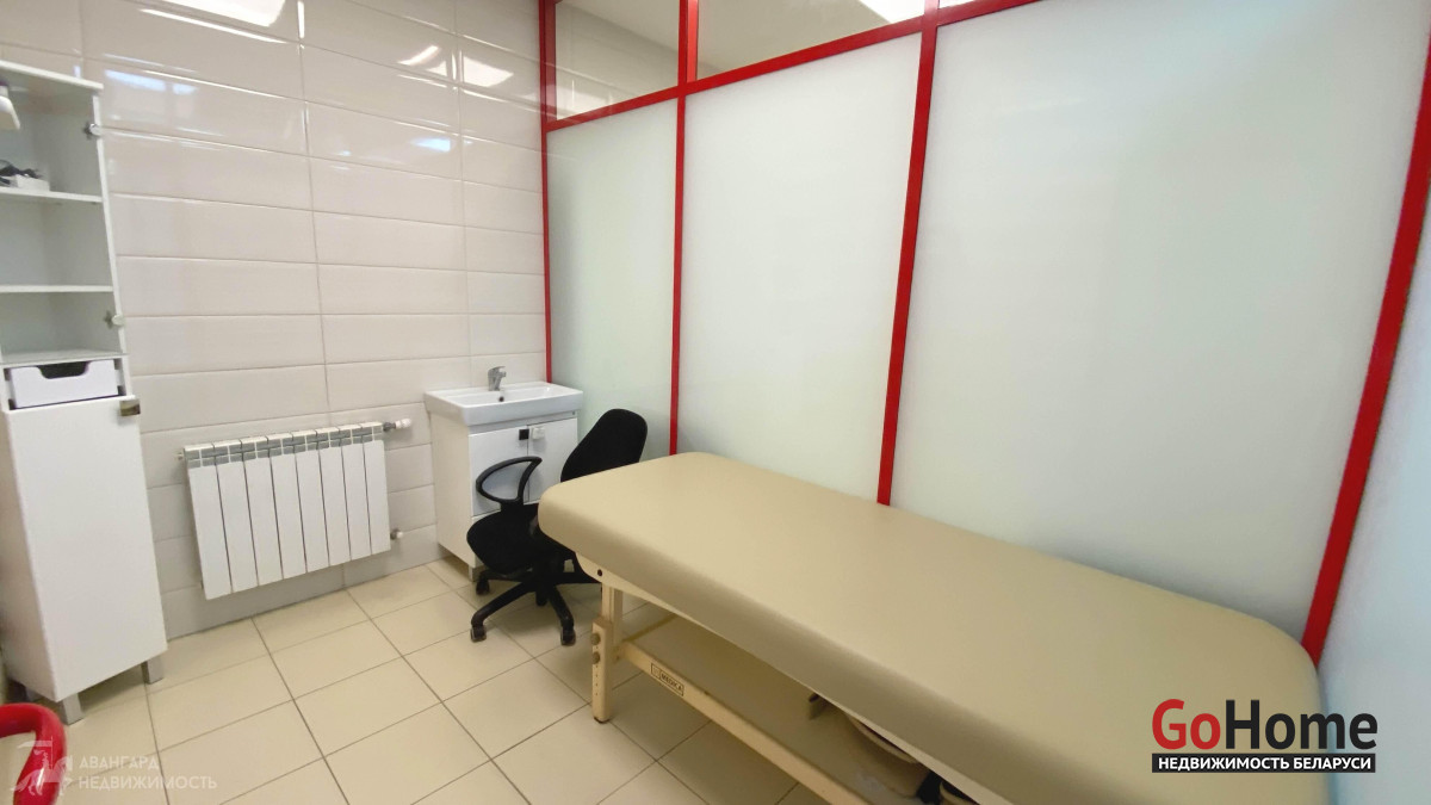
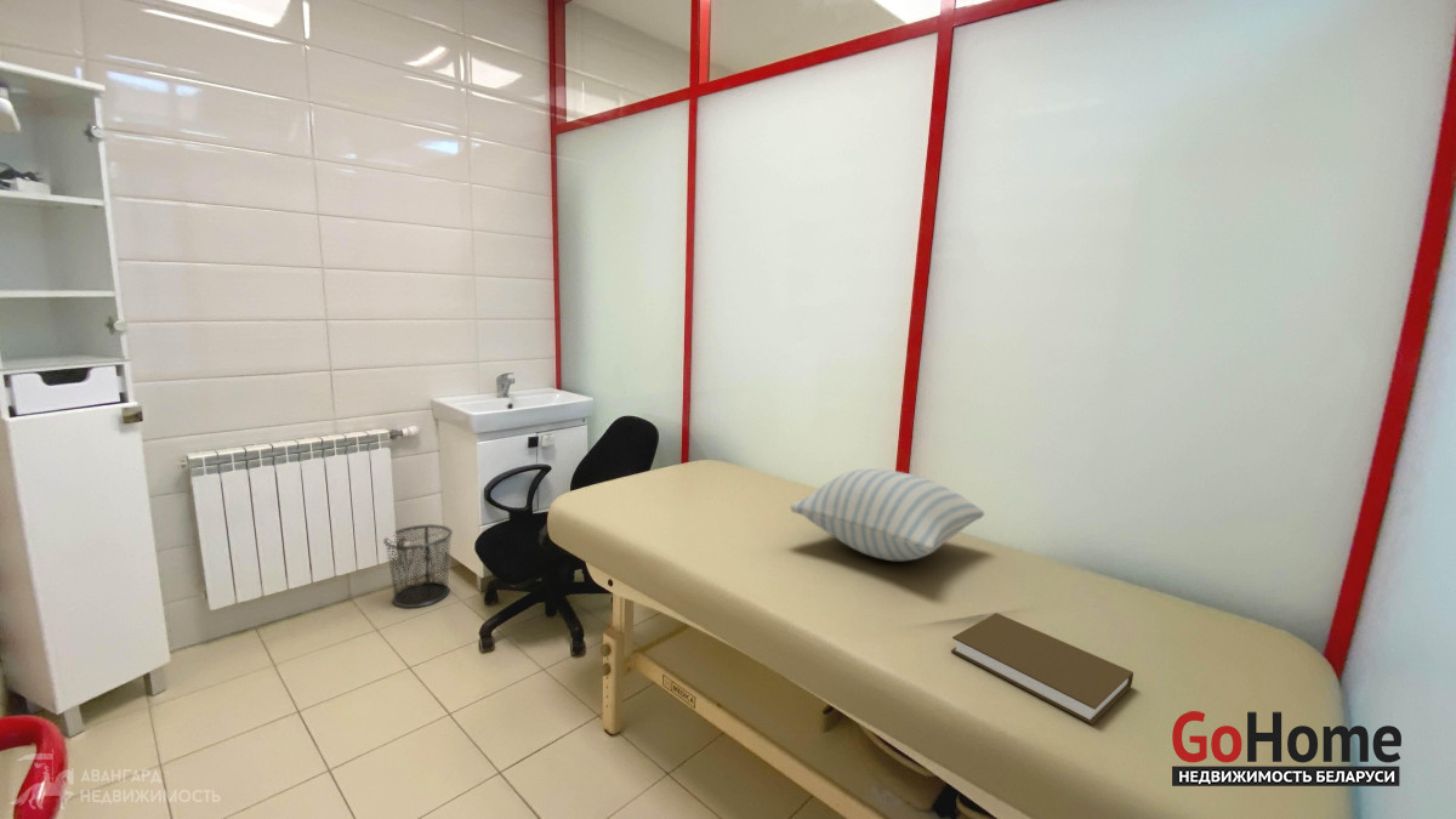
+ pillow [790,467,985,562]
+ book [950,612,1134,726]
+ waste bin [382,523,454,609]
